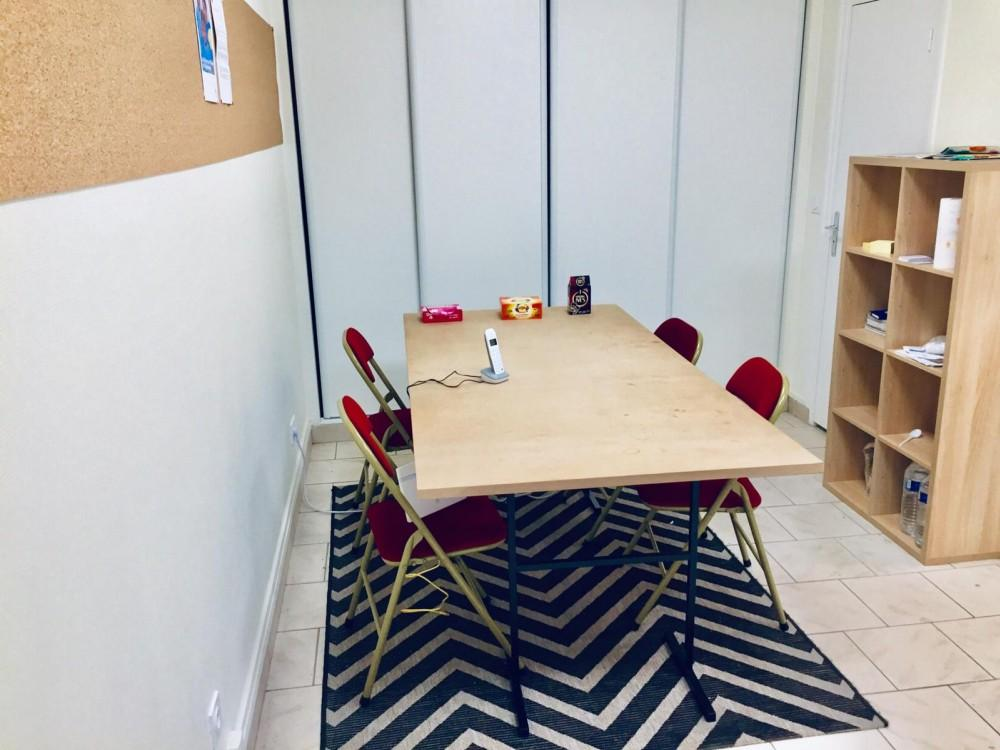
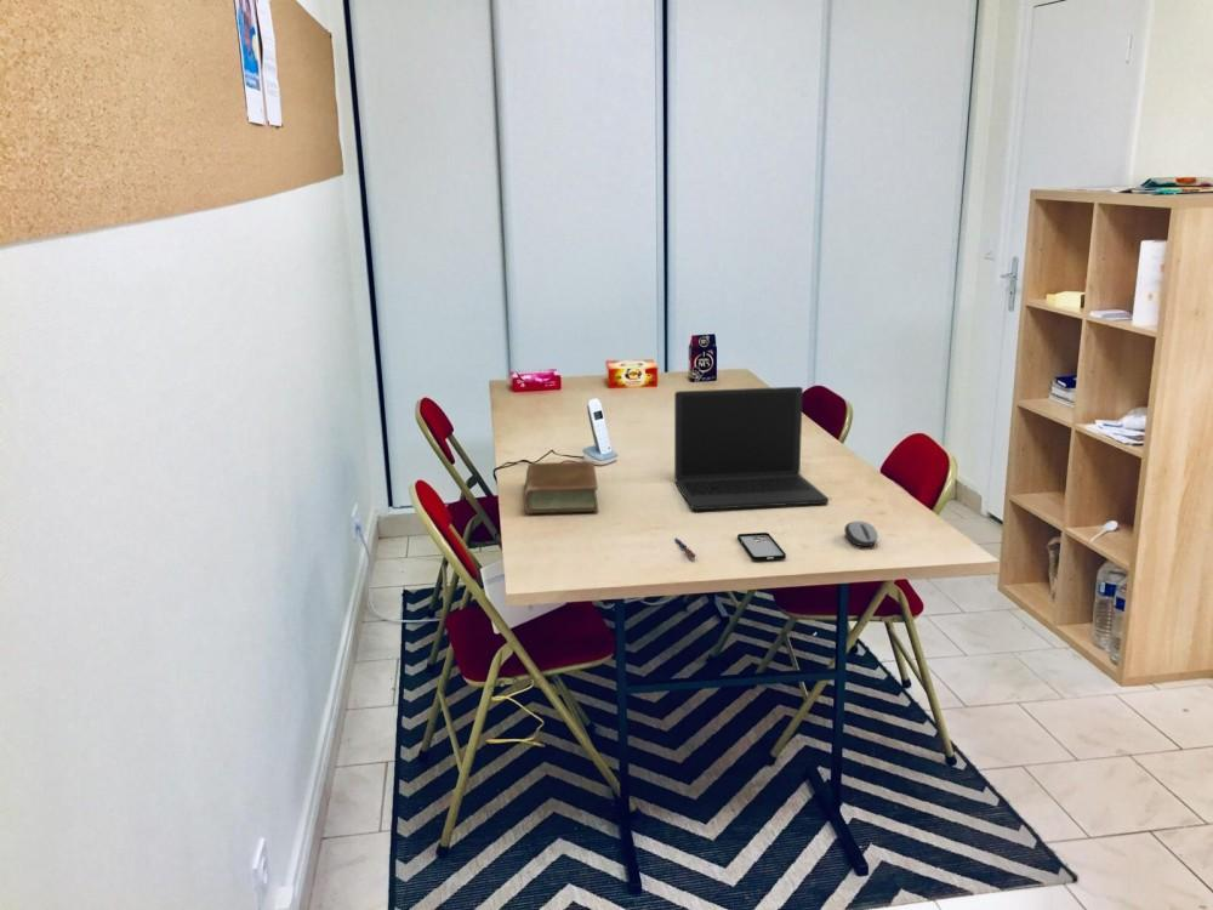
+ book [523,460,599,514]
+ laptop [673,386,830,511]
+ smartphone [736,531,787,562]
+ computer mouse [843,519,879,547]
+ pen [673,538,697,559]
